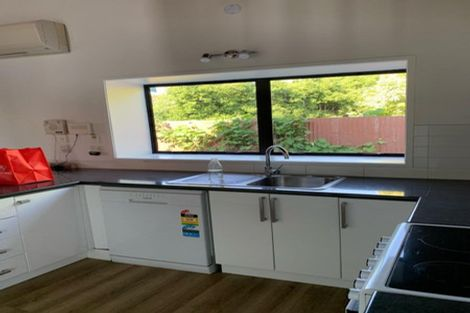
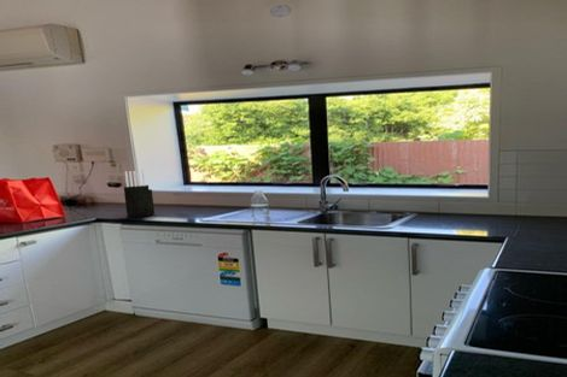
+ knife block [123,170,156,218]
